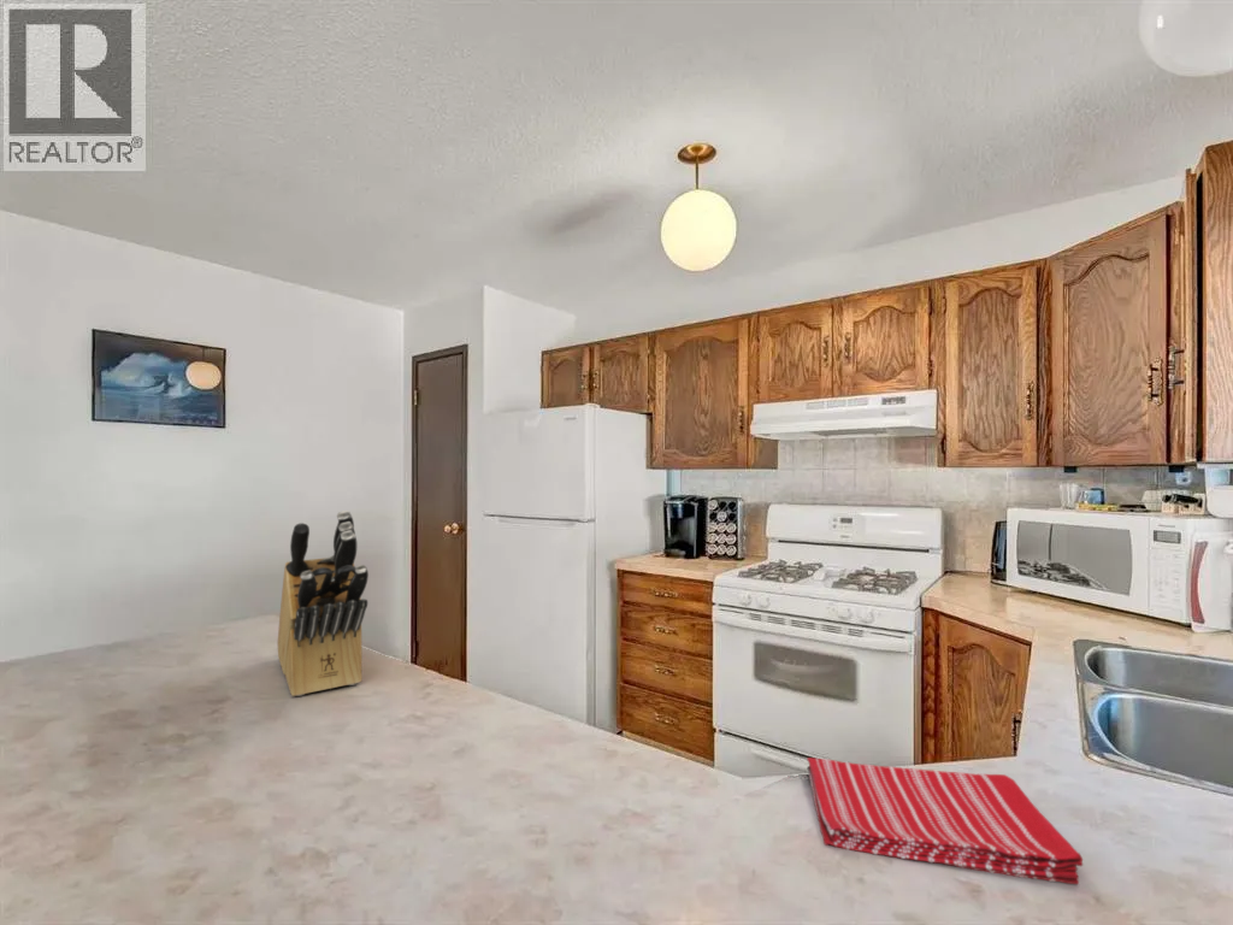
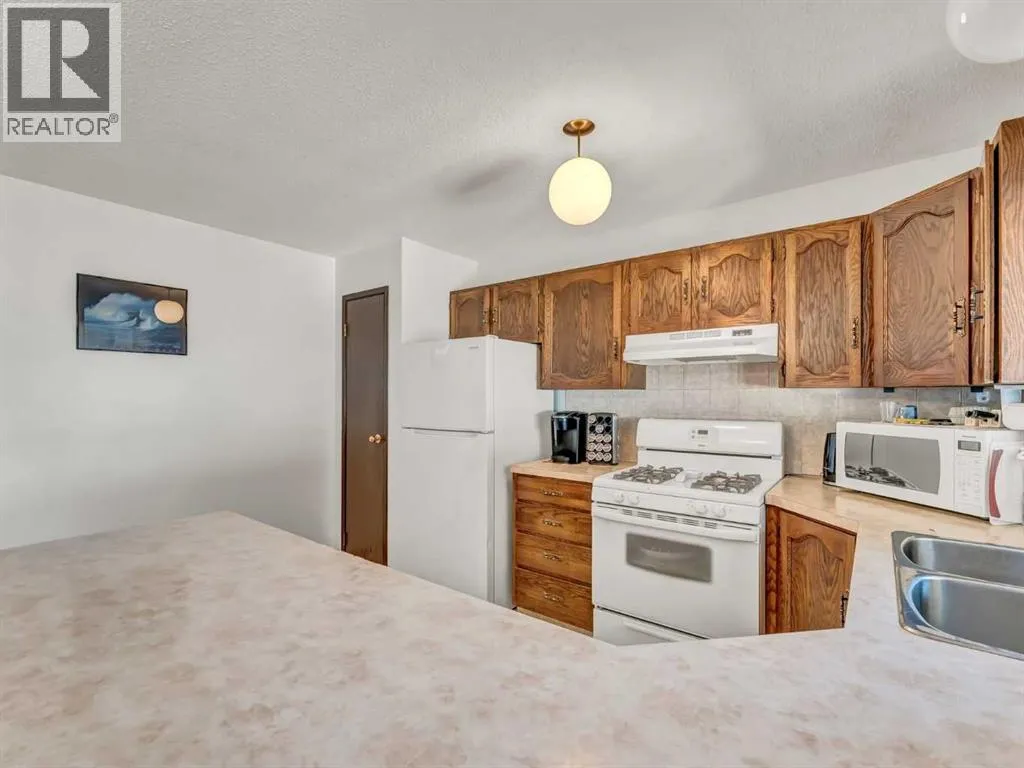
- dish towel [806,756,1084,885]
- knife block [276,509,370,697]
